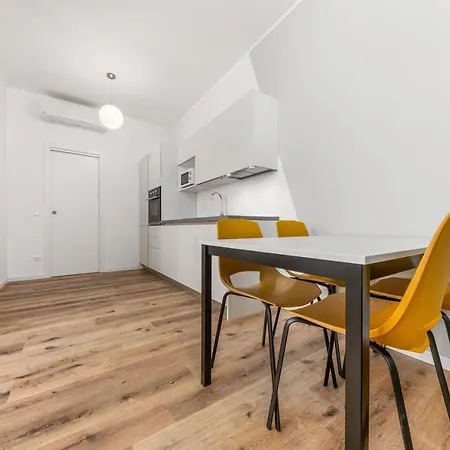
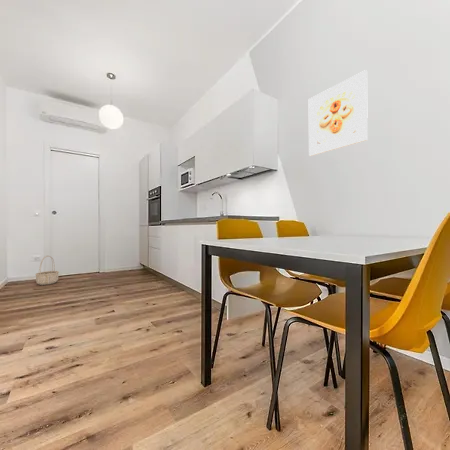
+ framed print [308,69,369,157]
+ basket [34,255,60,286]
